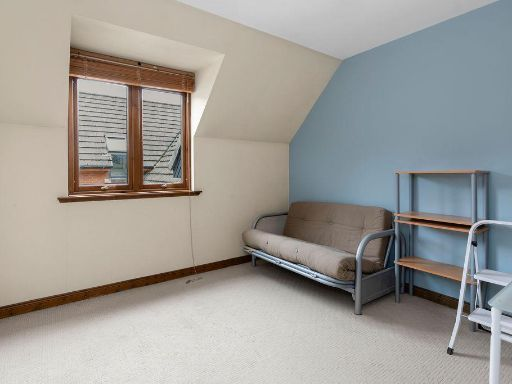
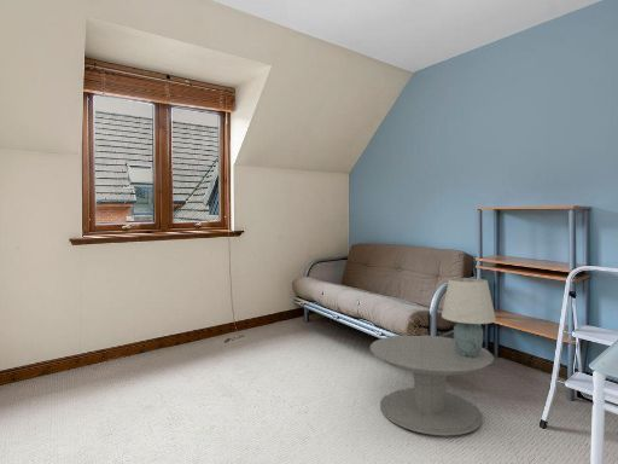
+ table lamp [441,277,497,358]
+ side table [369,334,495,437]
